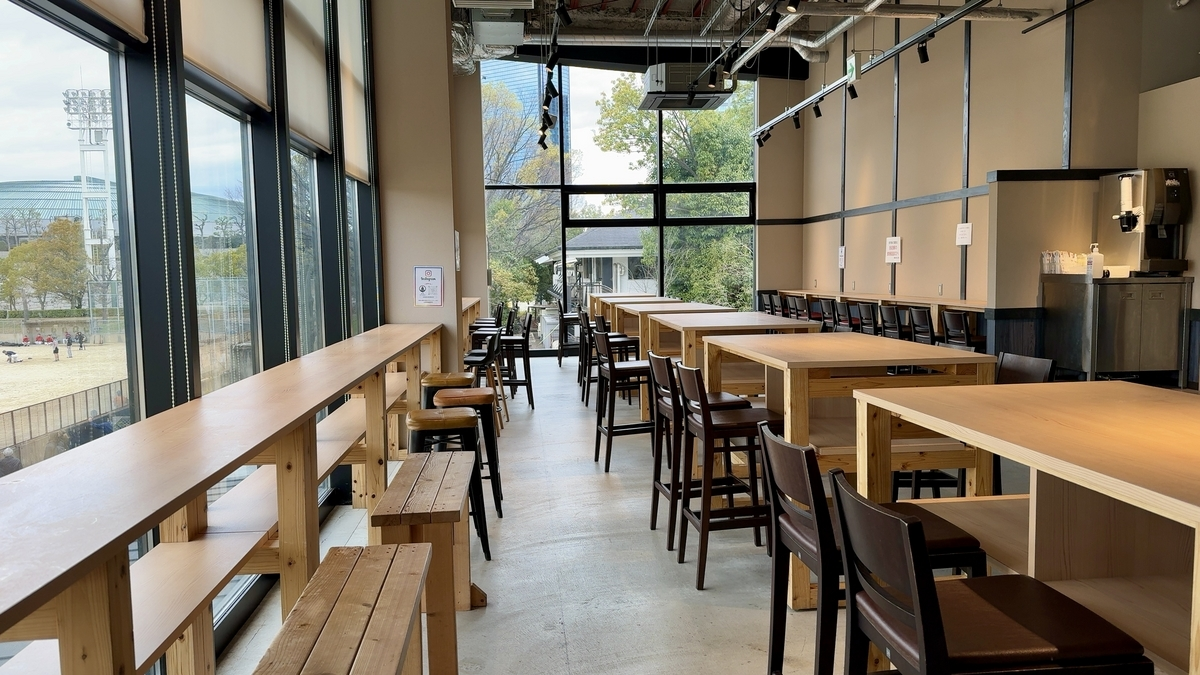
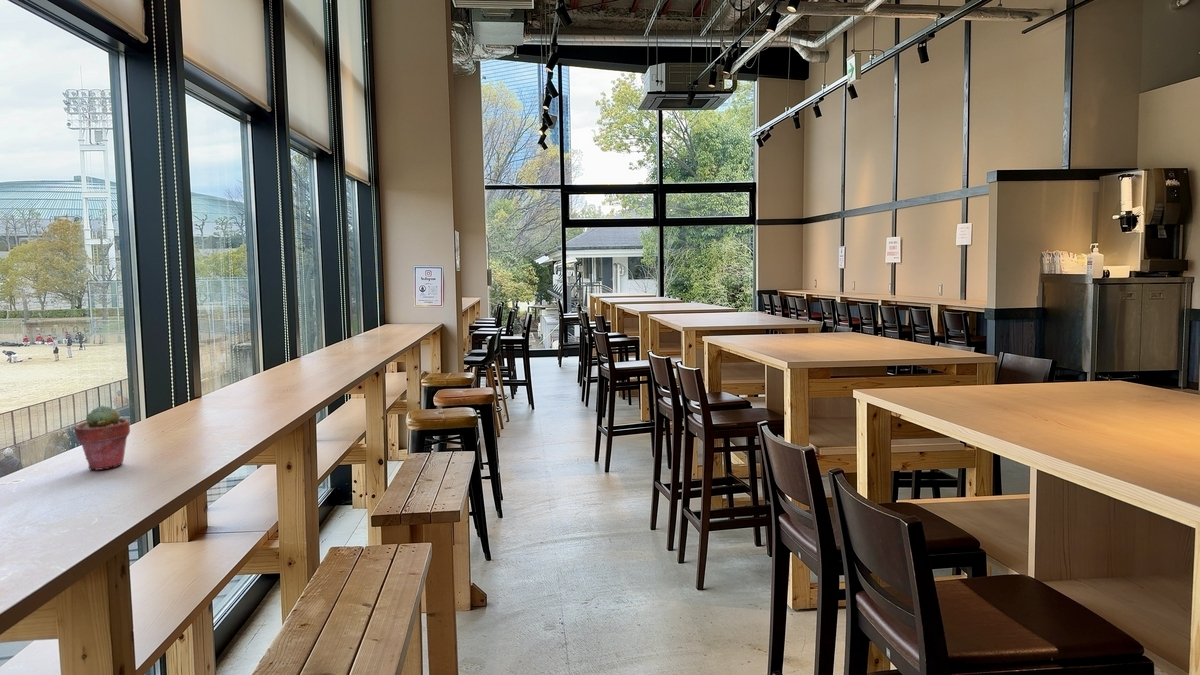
+ potted succulent [73,404,131,471]
